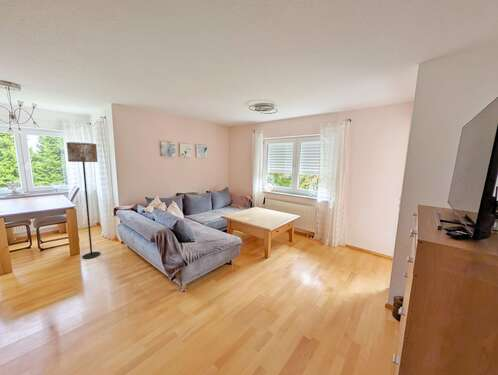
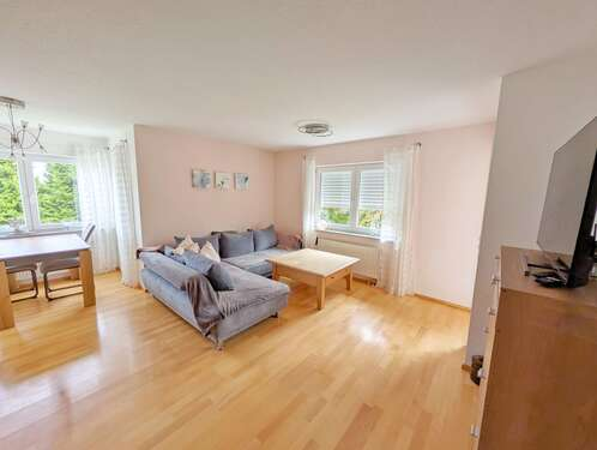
- floor lamp [66,141,101,260]
